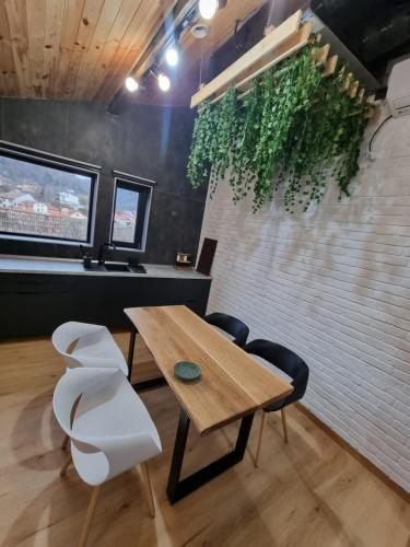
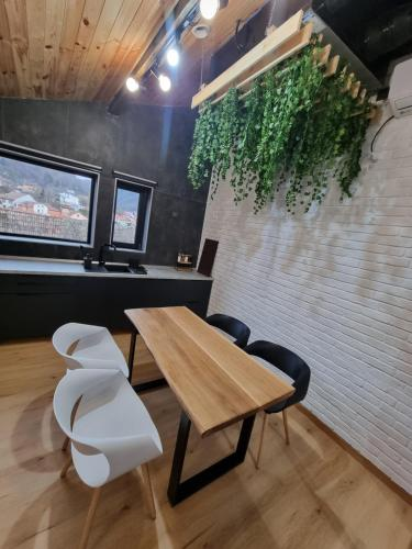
- saucer [173,360,202,381]
